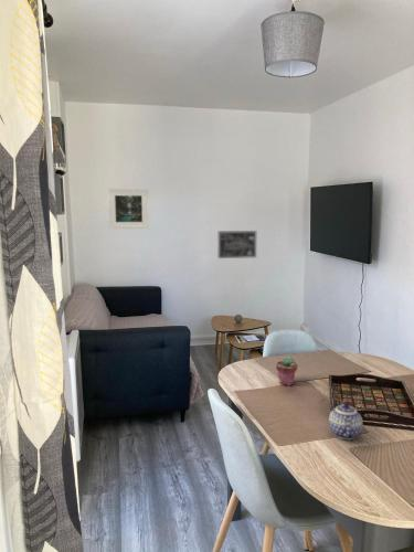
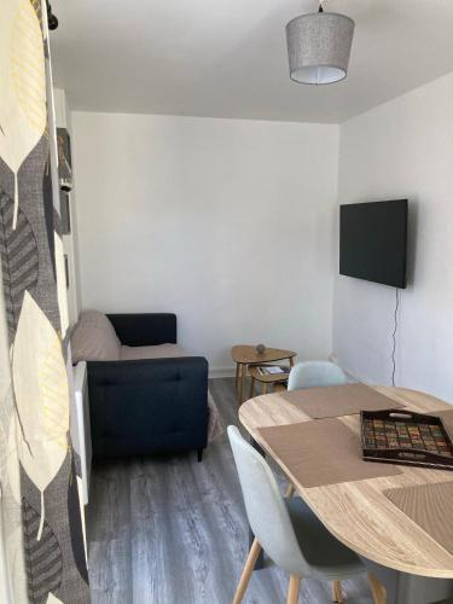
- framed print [107,188,150,230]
- teapot [328,401,363,440]
- potted succulent [275,354,299,386]
- wall art [217,230,257,259]
